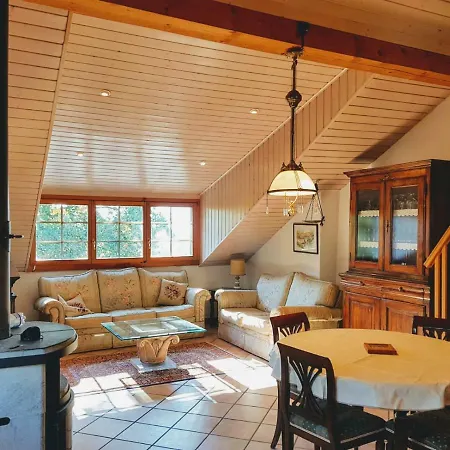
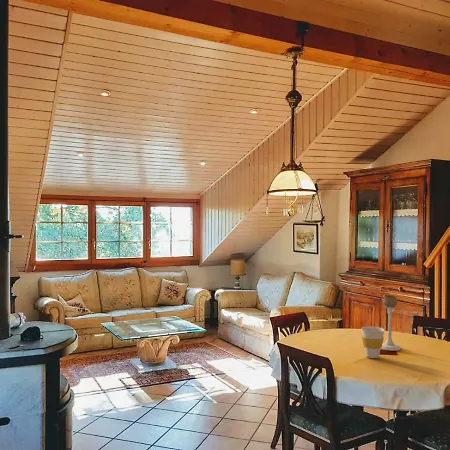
+ cup [360,326,386,359]
+ candle holder [381,294,402,352]
